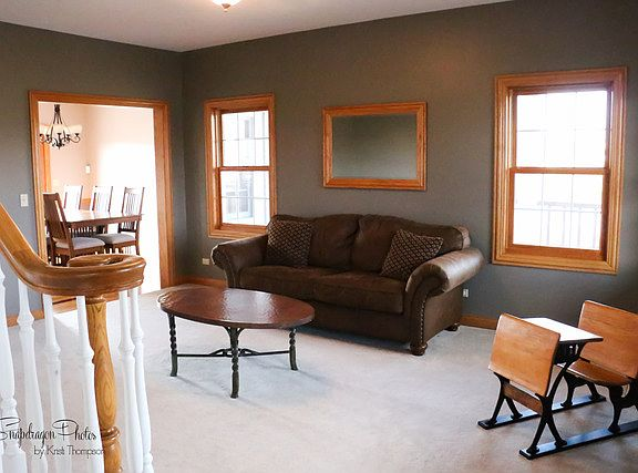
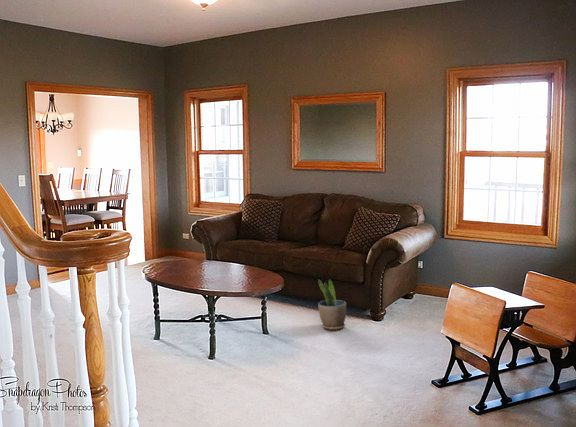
+ potted plant [317,278,347,331]
